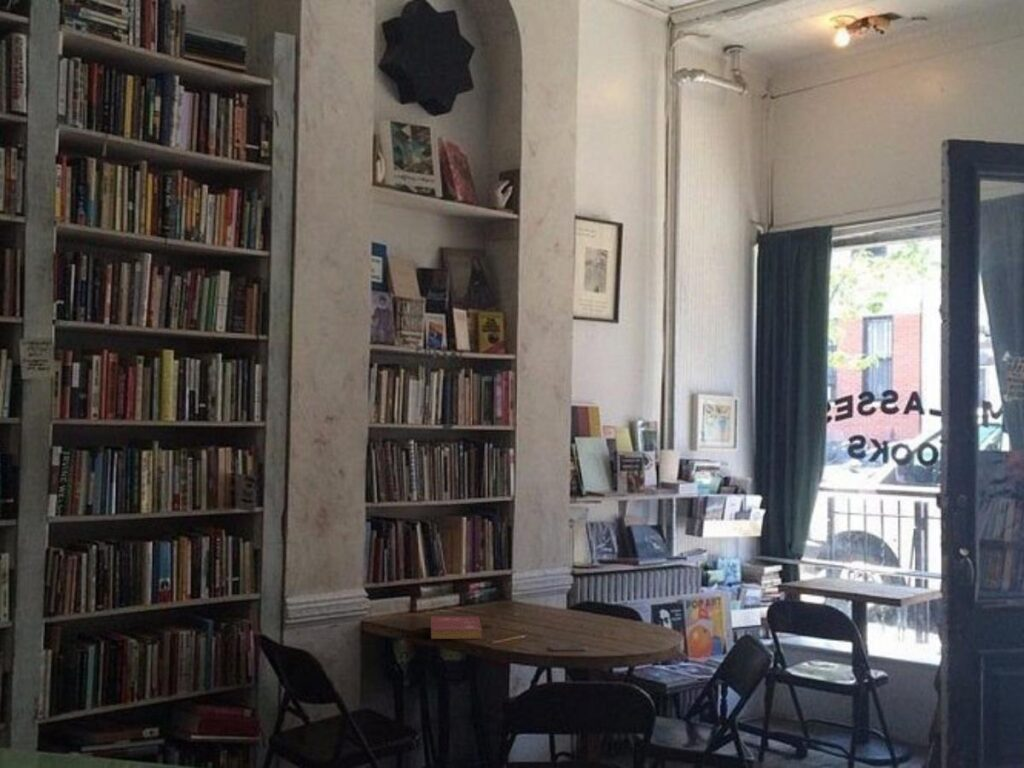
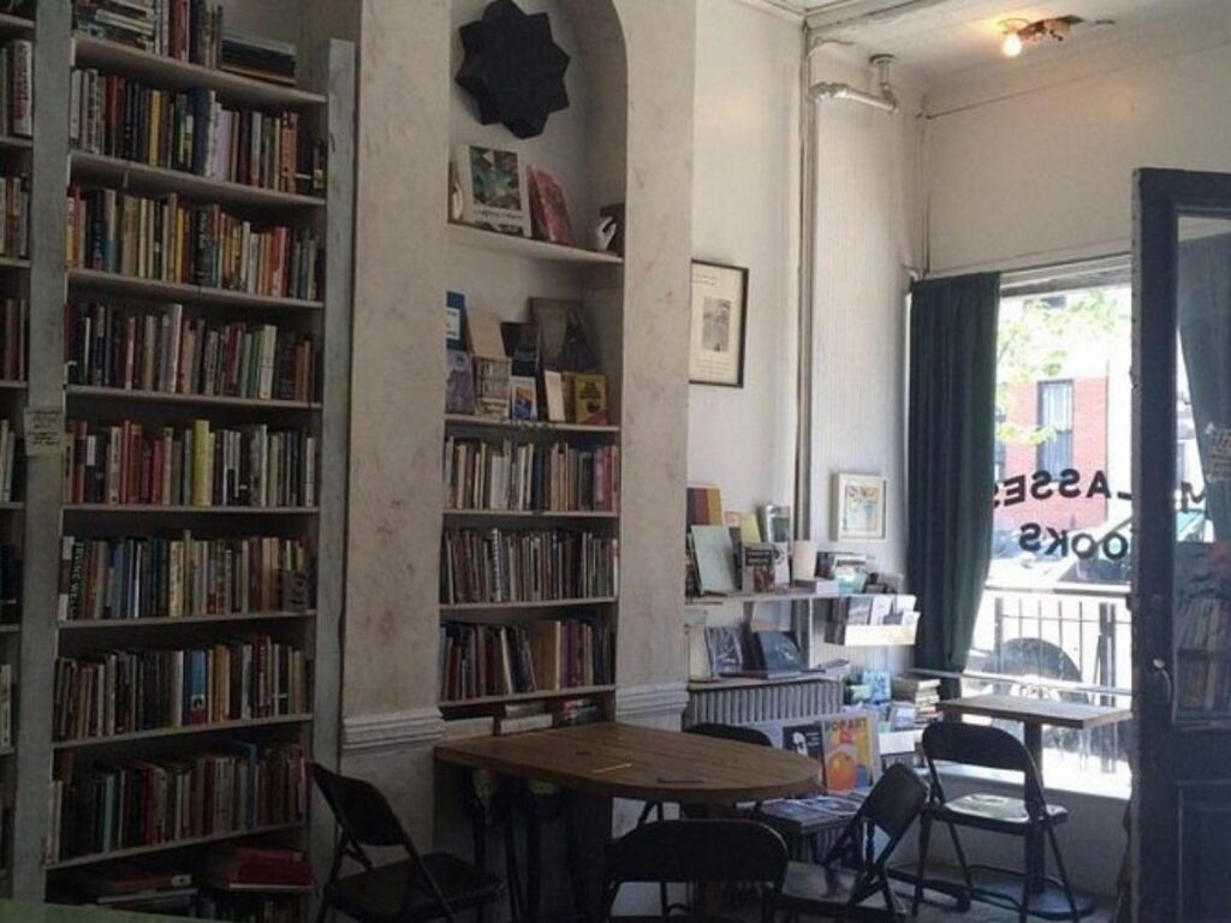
- book [430,615,483,640]
